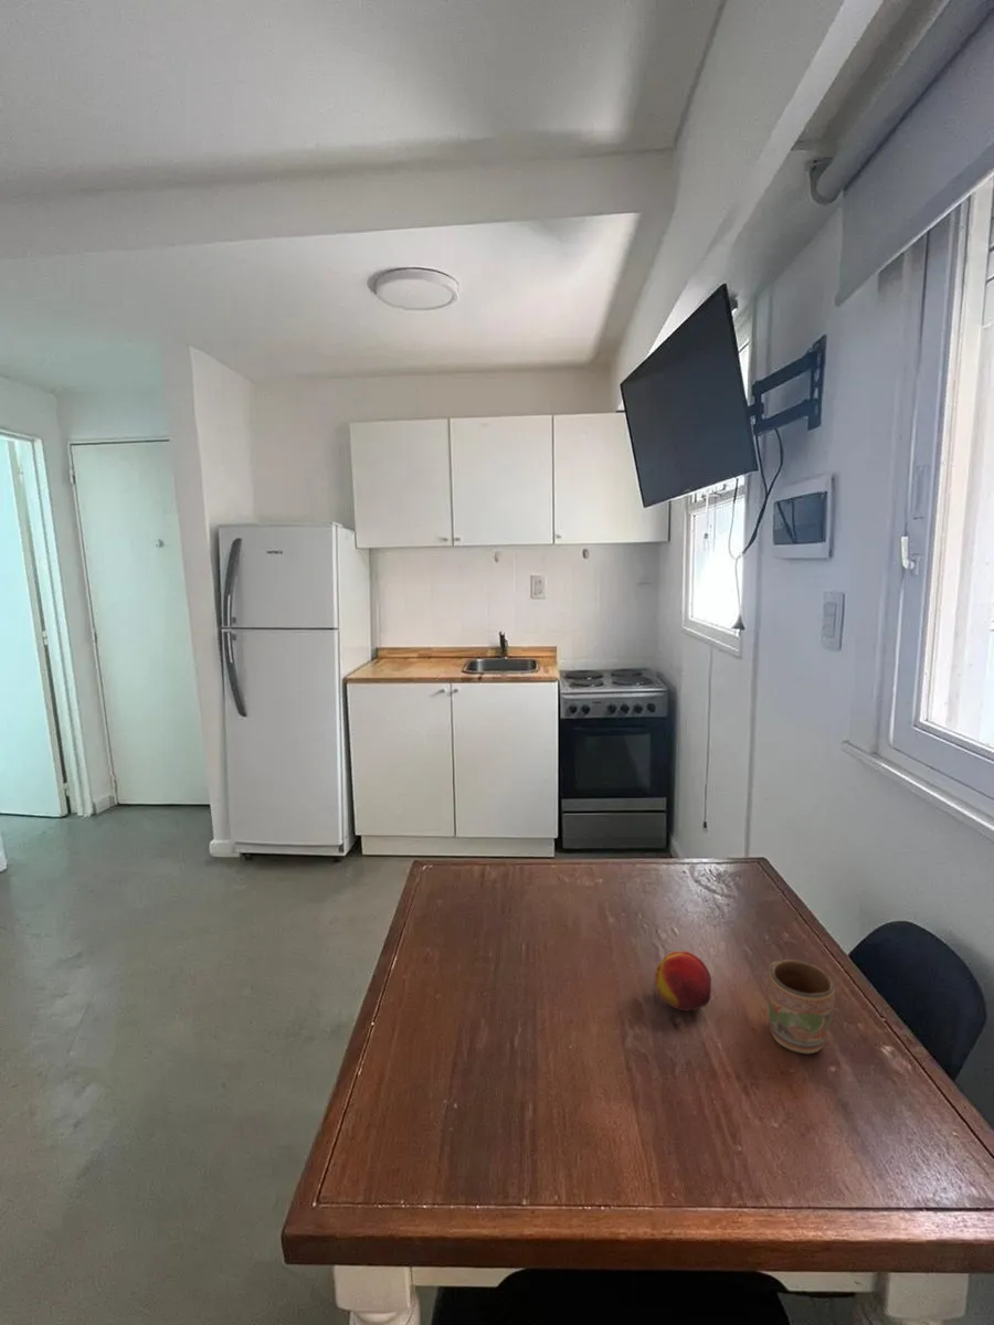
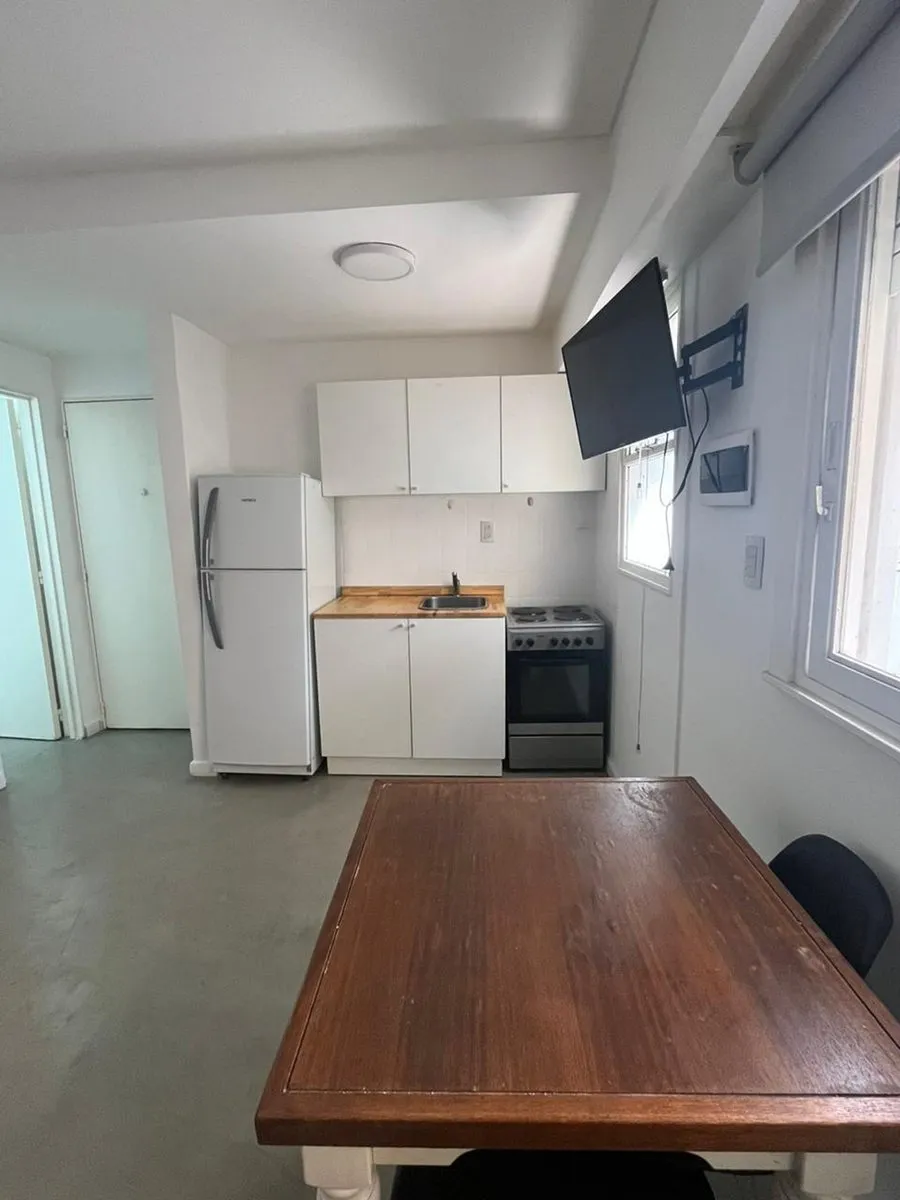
- mug [766,958,836,1054]
- fruit [654,951,712,1011]
